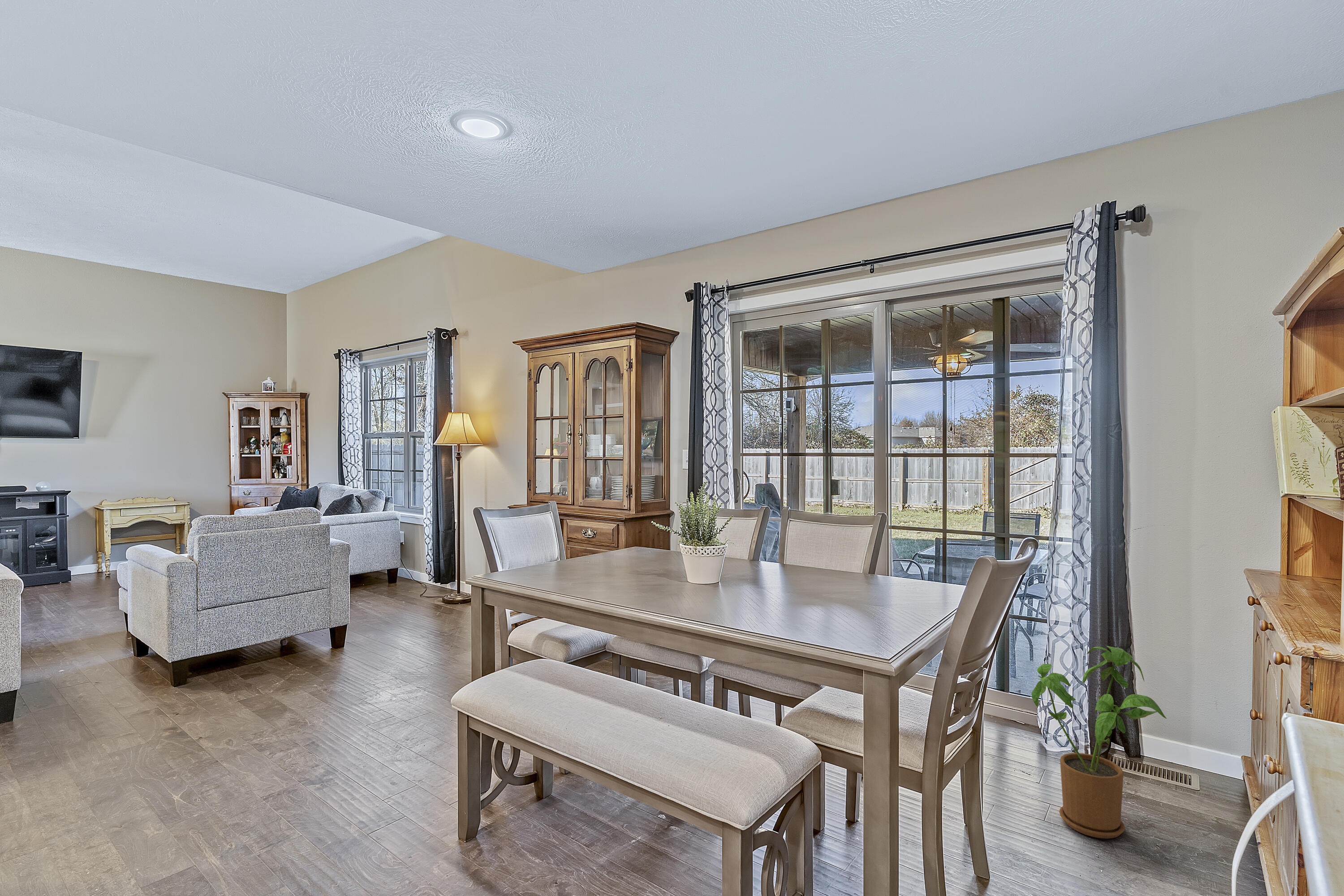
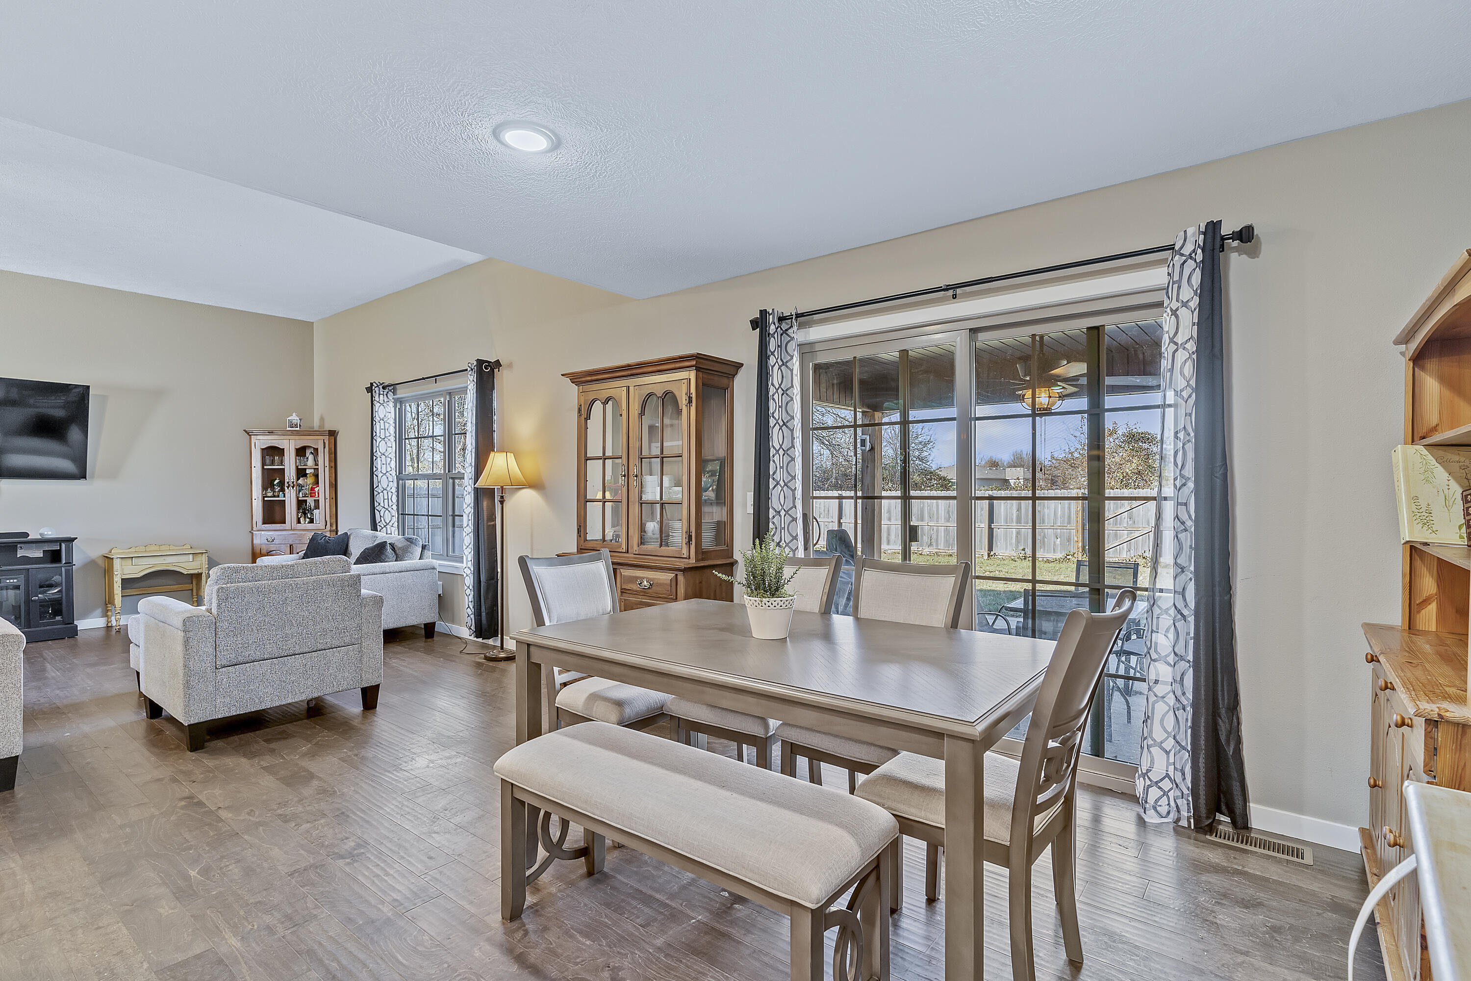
- house plant [1031,646,1167,839]
